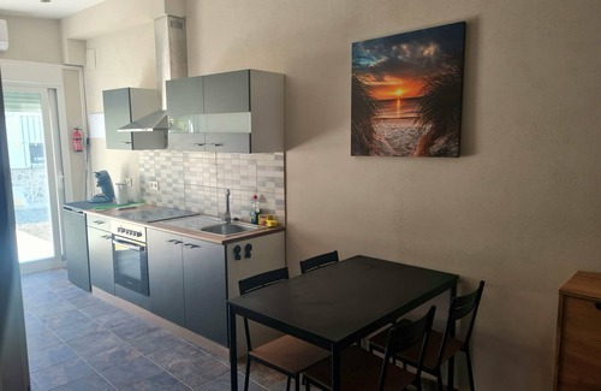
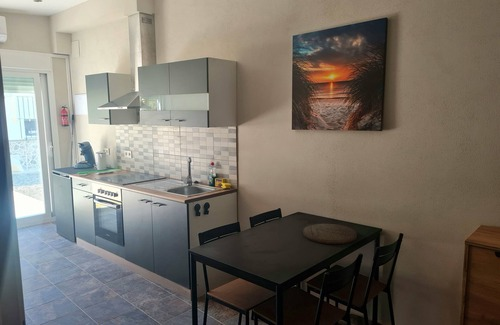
+ cutting board [302,223,358,245]
